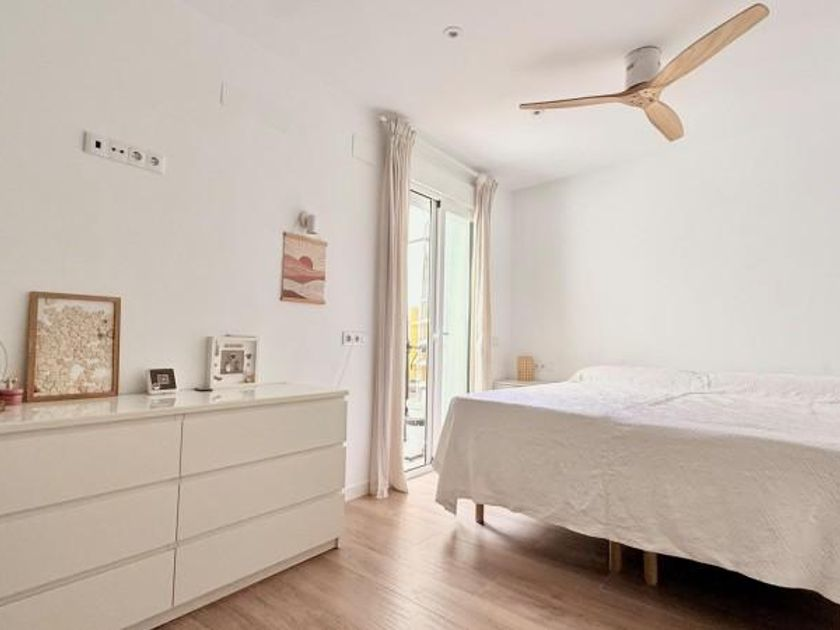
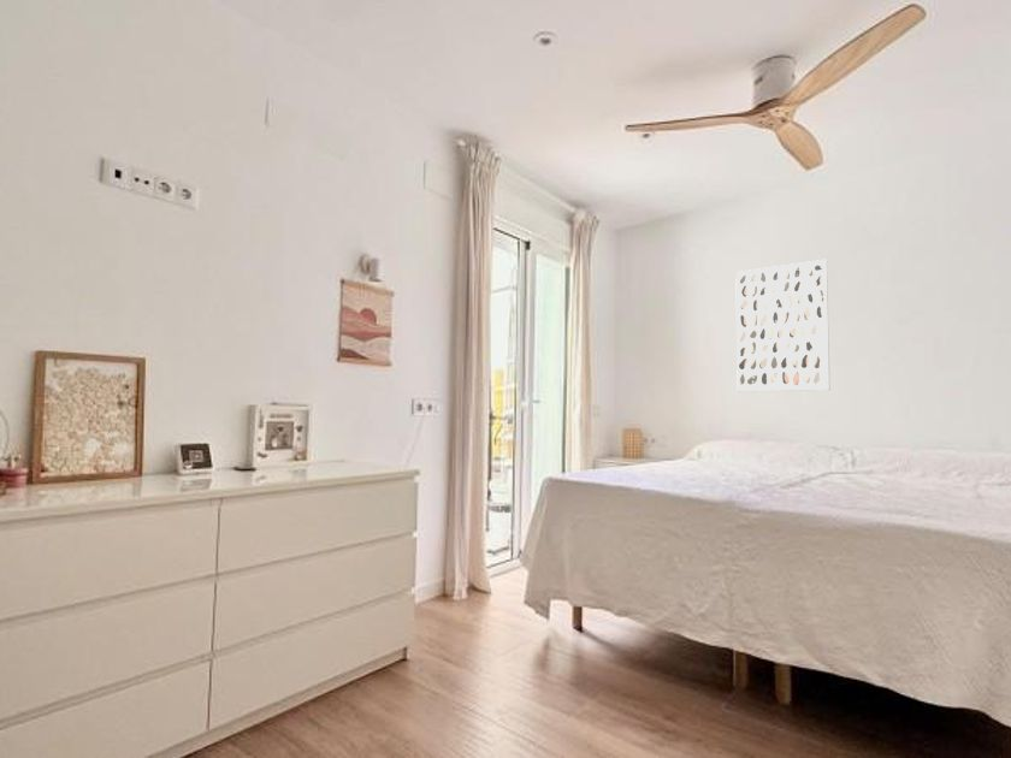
+ wall art [734,259,832,392]
